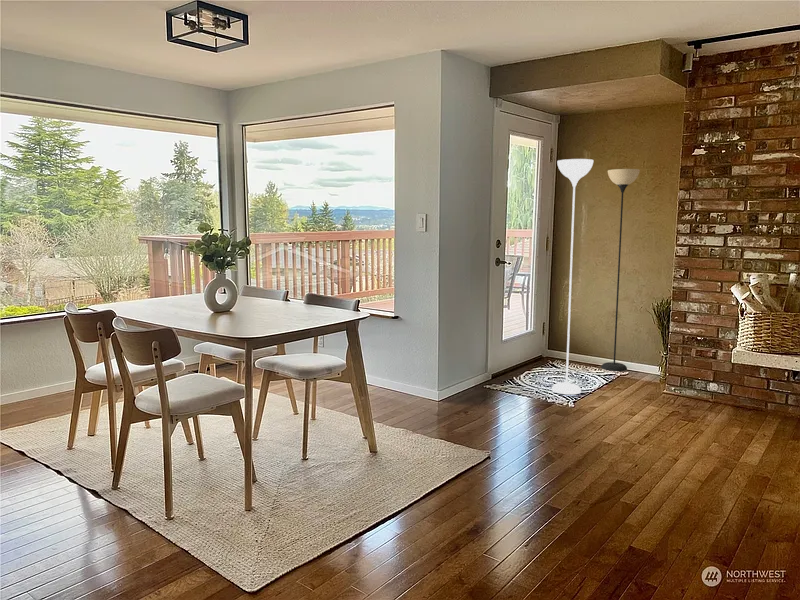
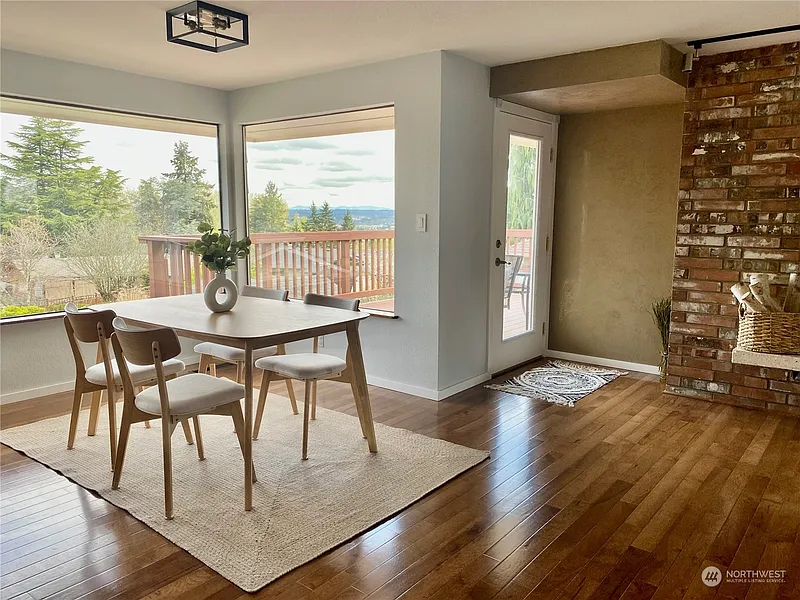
- floor lamp [551,158,641,395]
